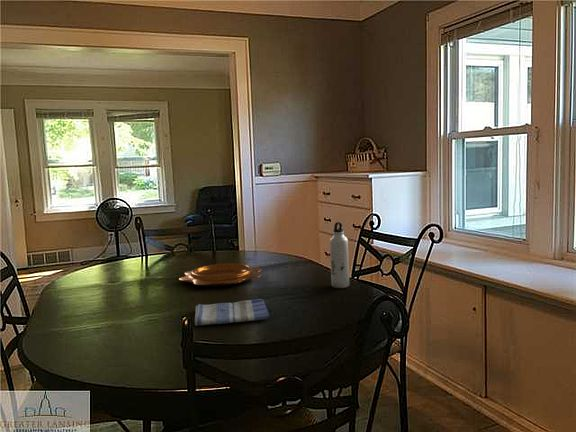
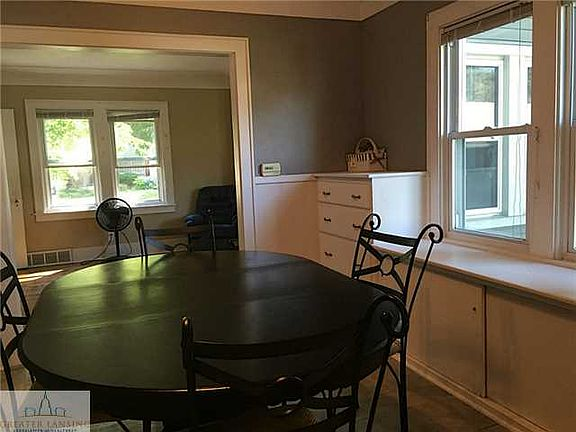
- water bottle [329,221,350,289]
- dish towel [194,298,271,326]
- decorative bowl [178,262,263,287]
